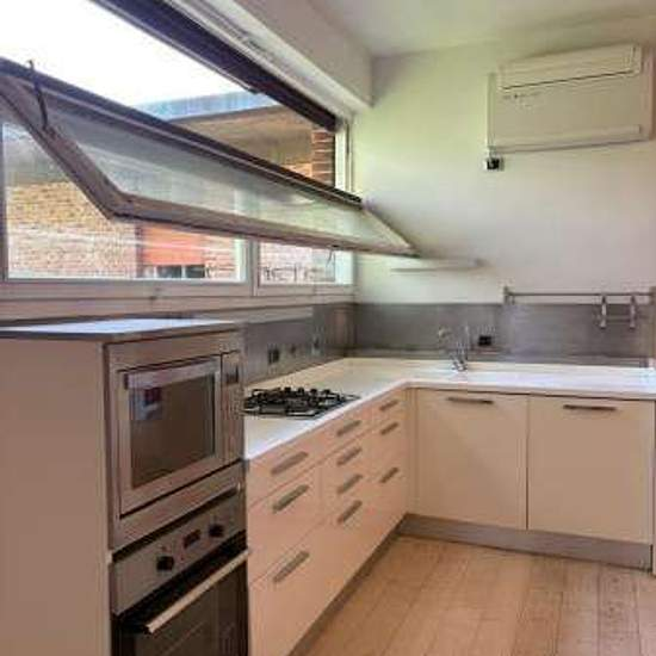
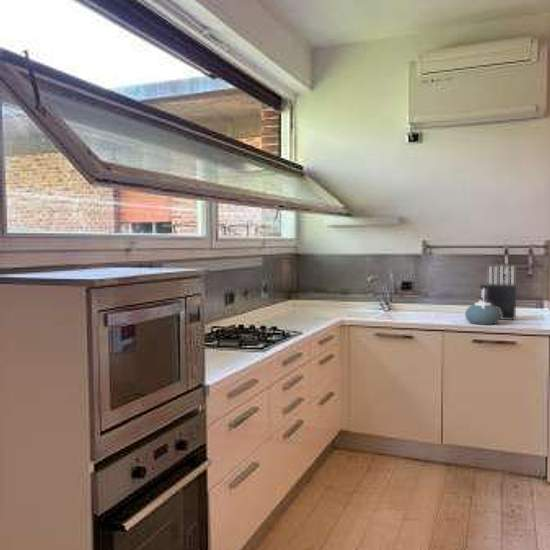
+ knife block [486,265,517,321]
+ kettle [464,284,501,326]
